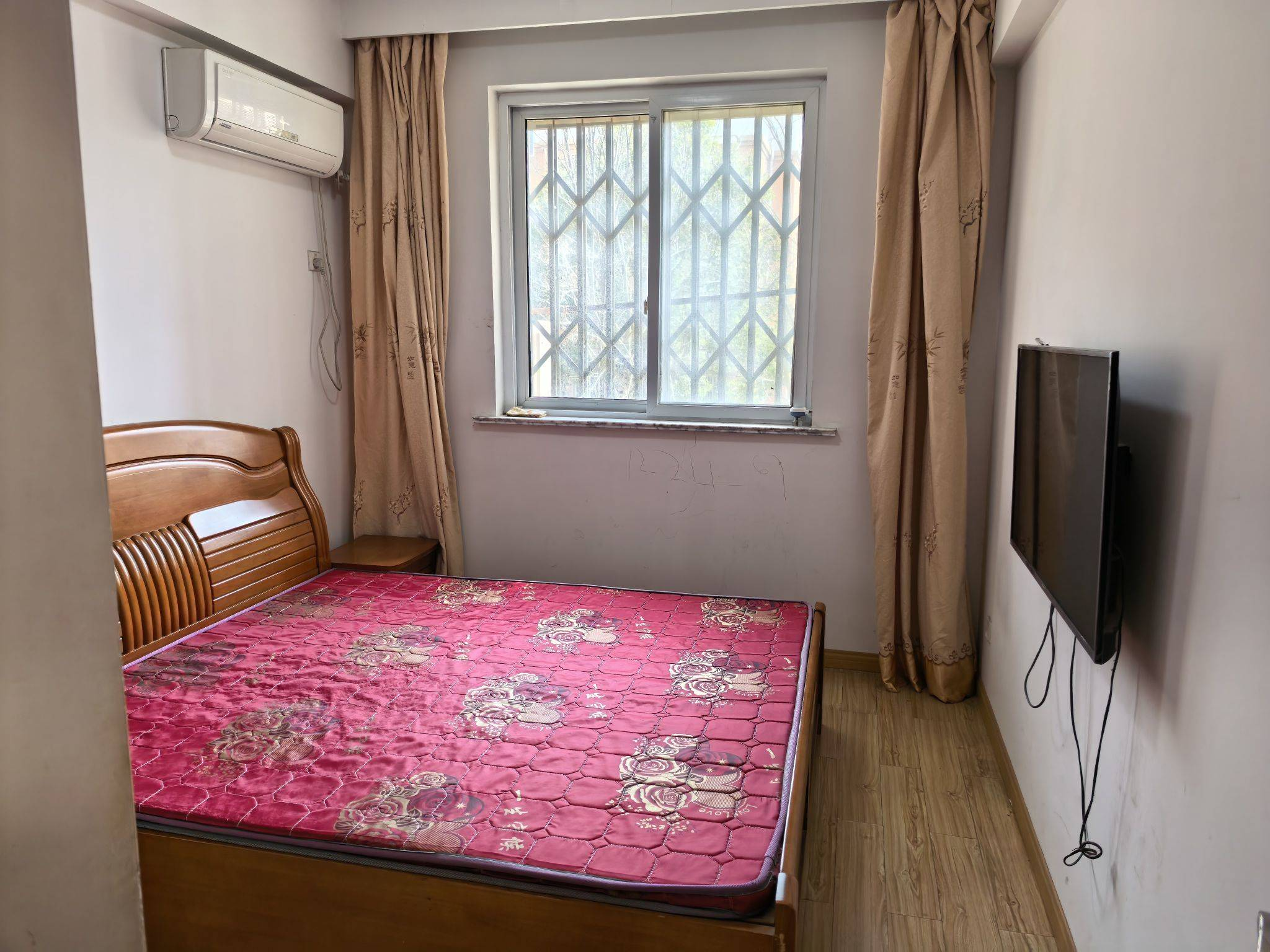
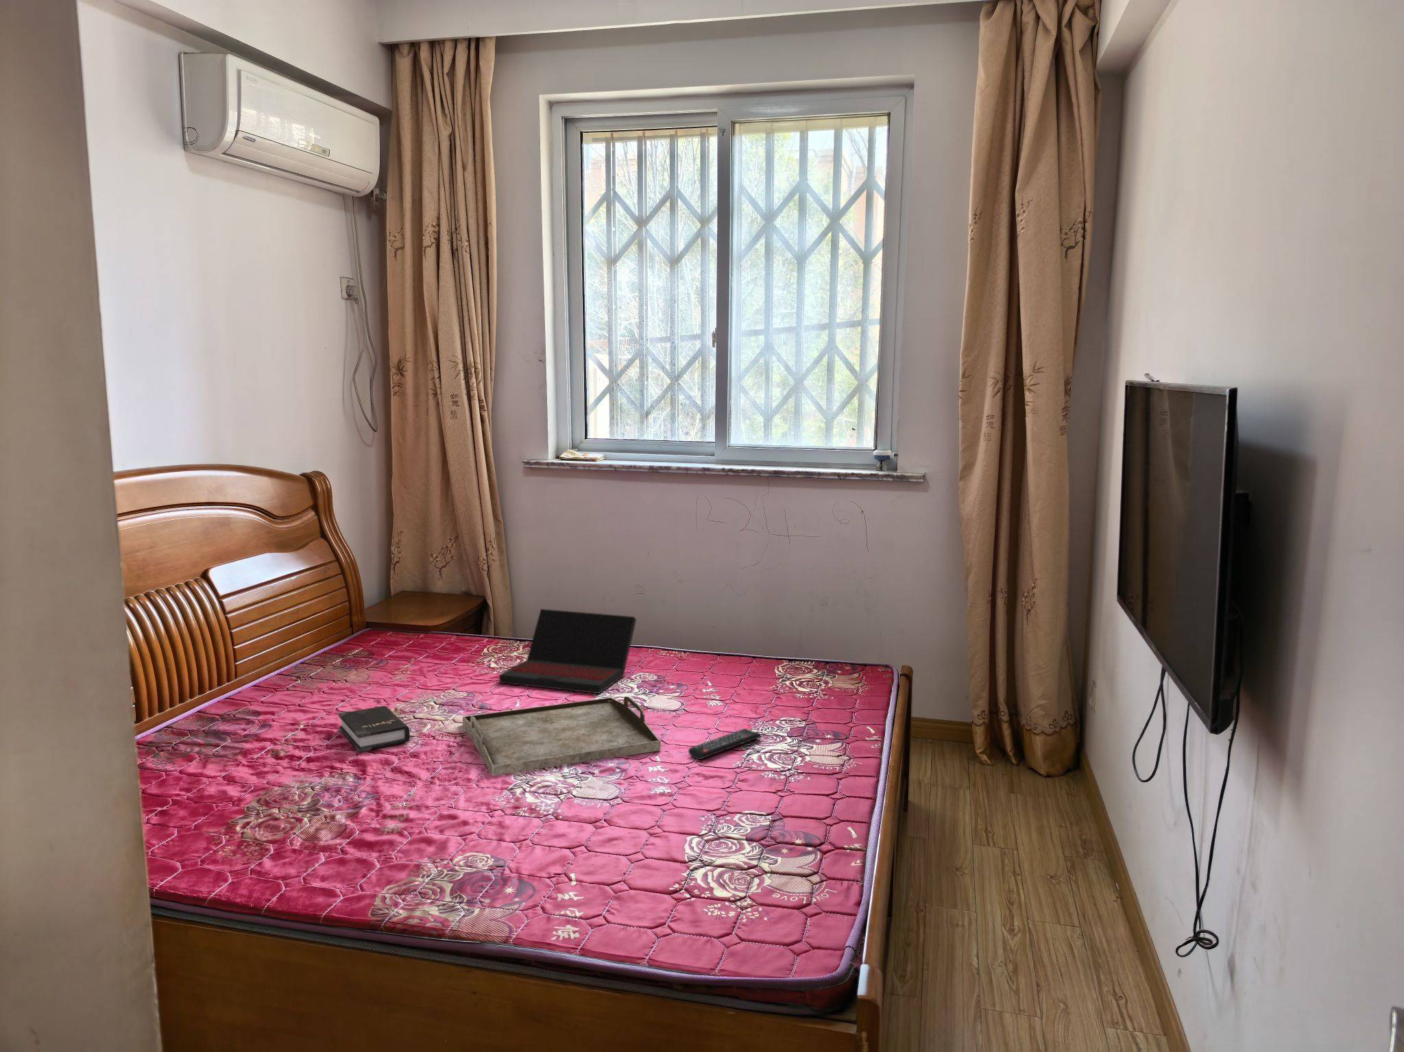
+ serving tray [462,696,661,777]
+ hardback book [338,705,410,753]
+ laptop [499,608,637,694]
+ remote control [688,728,763,760]
